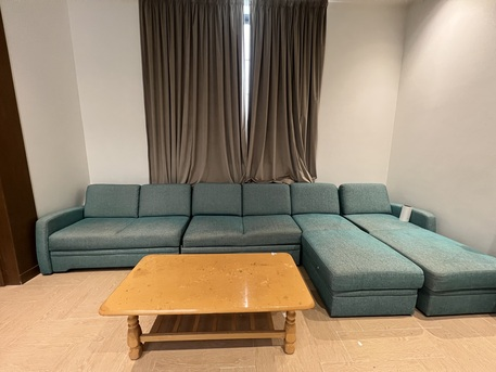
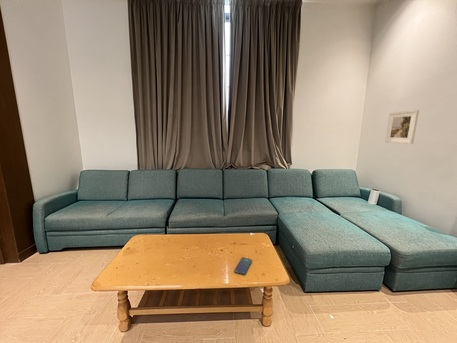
+ smartphone [233,256,253,276]
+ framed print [384,109,420,145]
